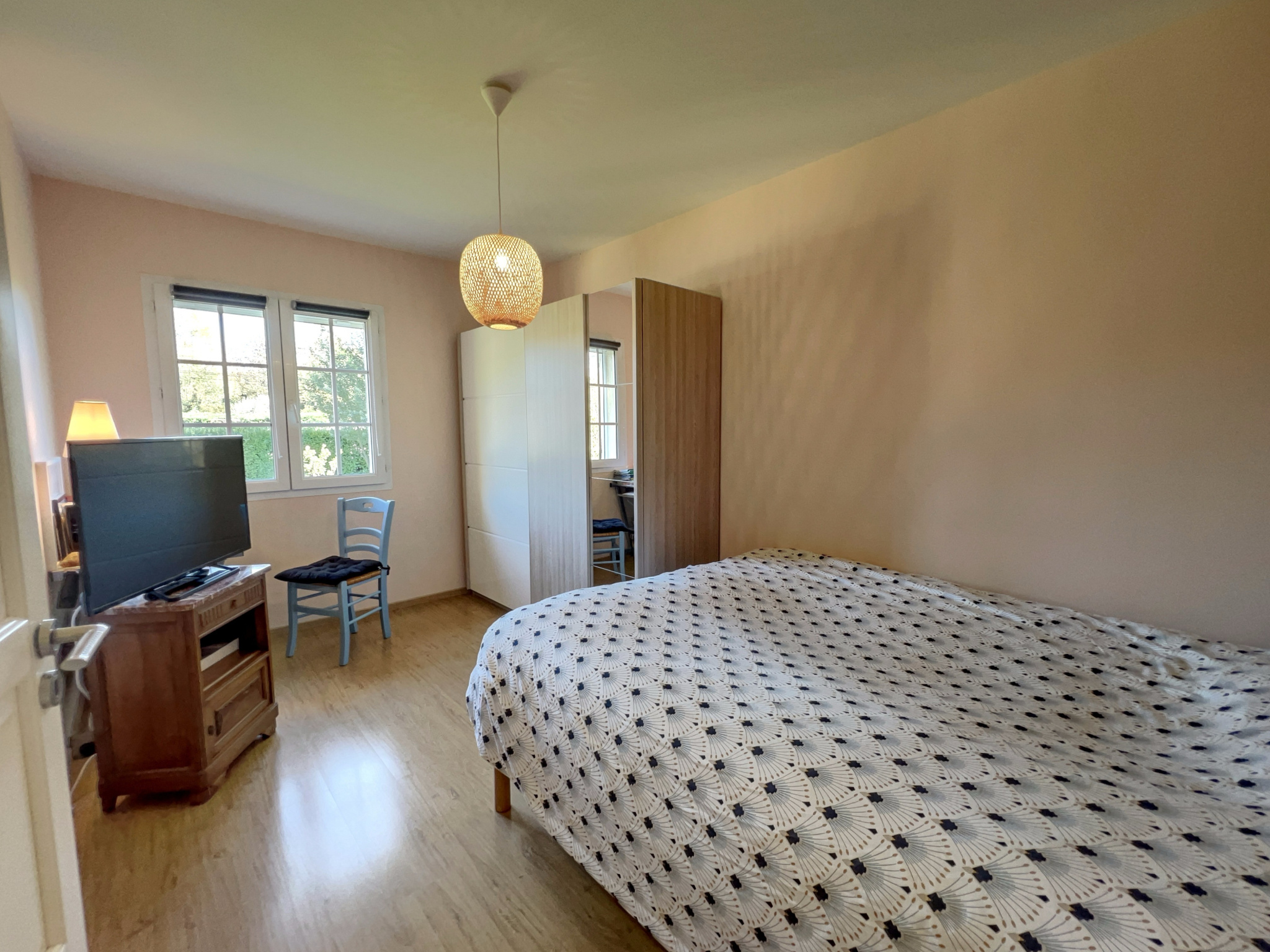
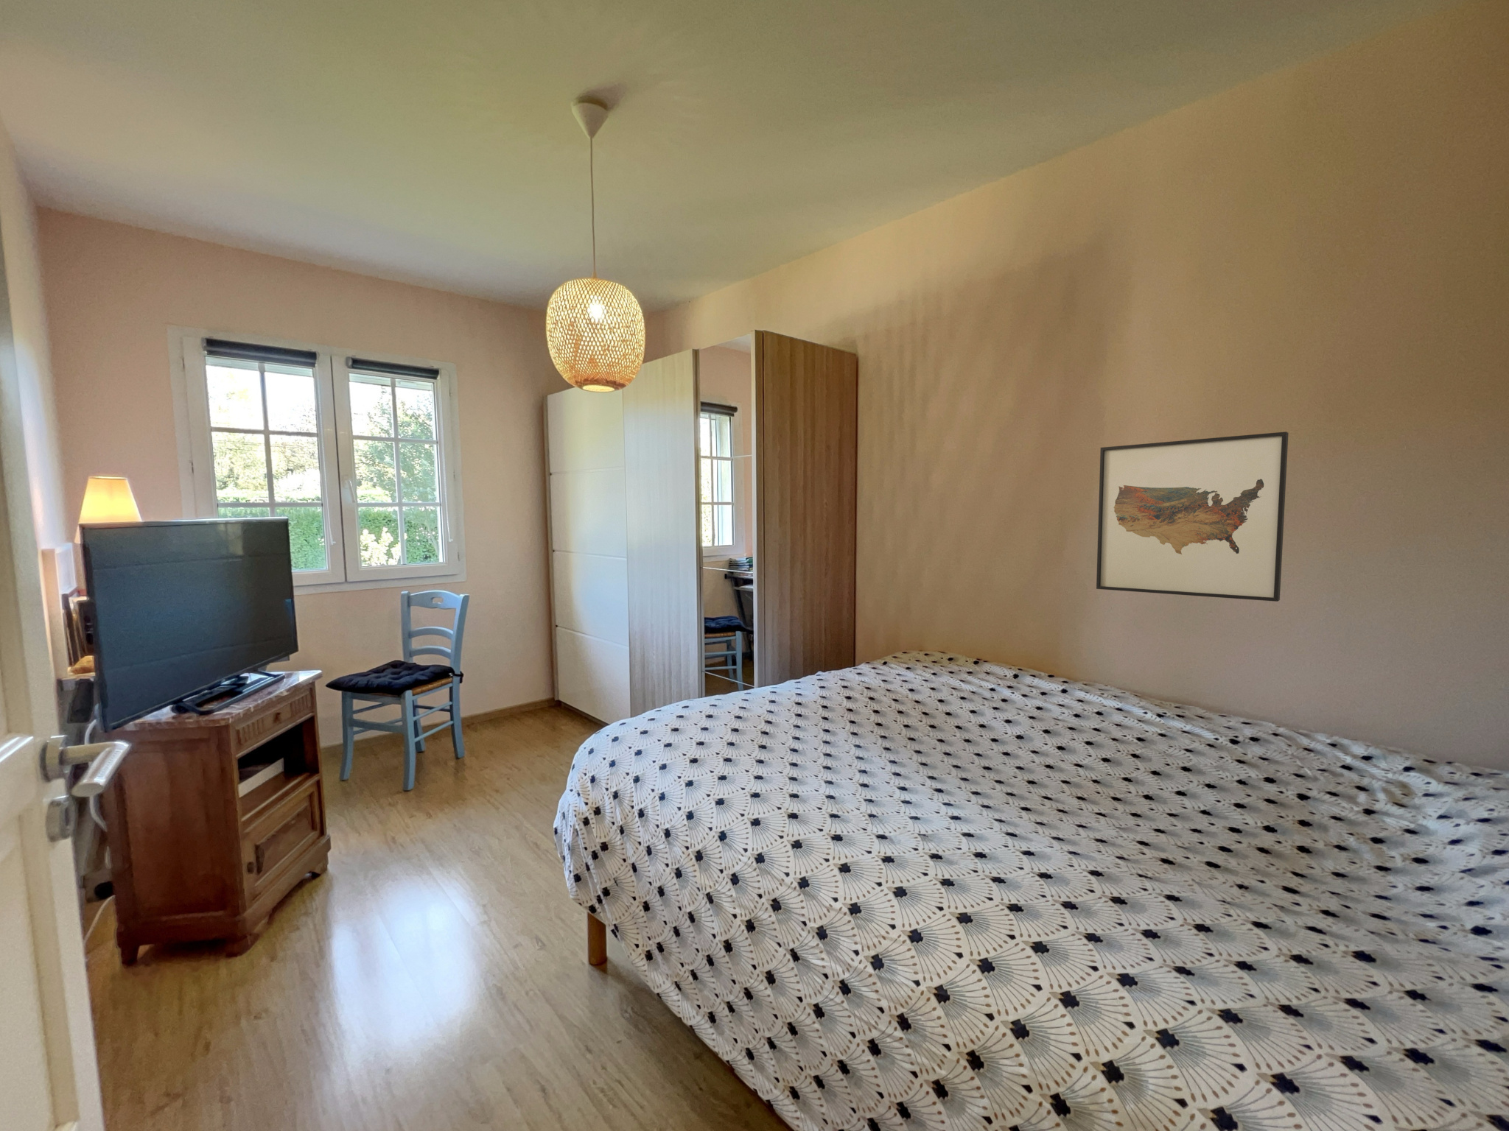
+ wall art [1096,431,1289,602]
